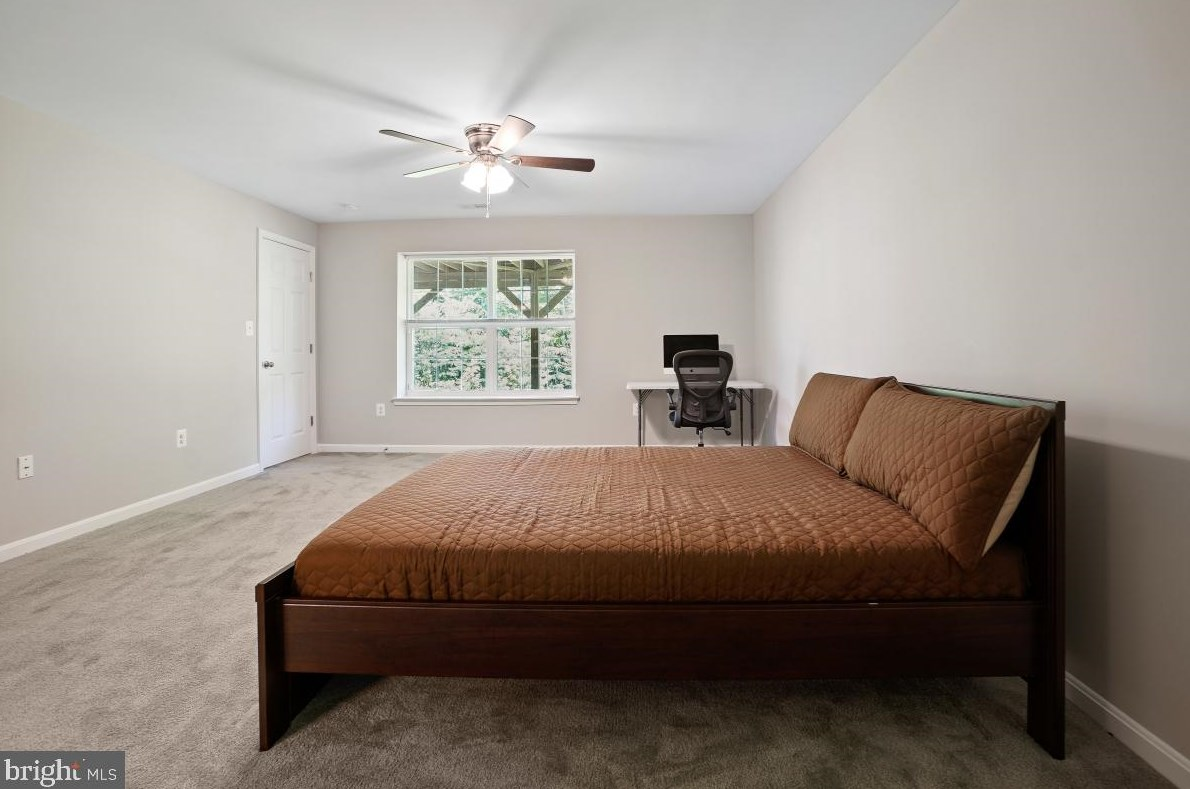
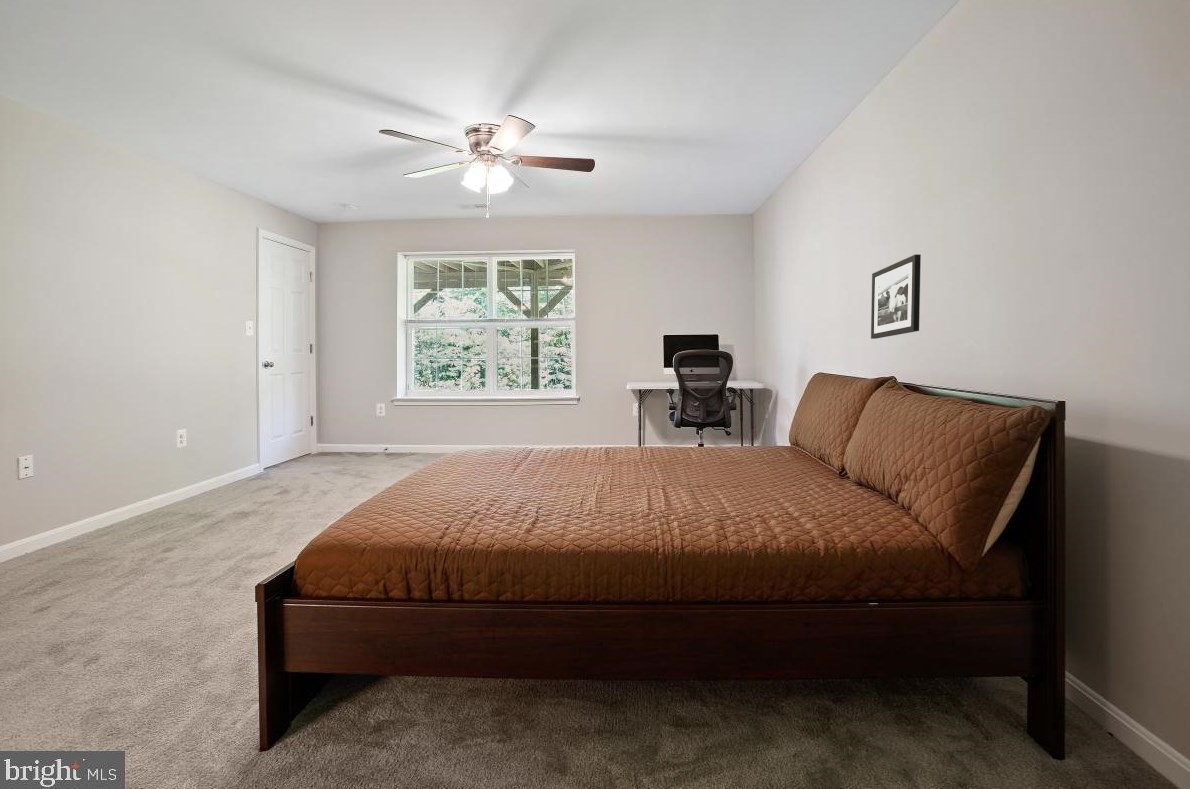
+ picture frame [870,253,922,340]
